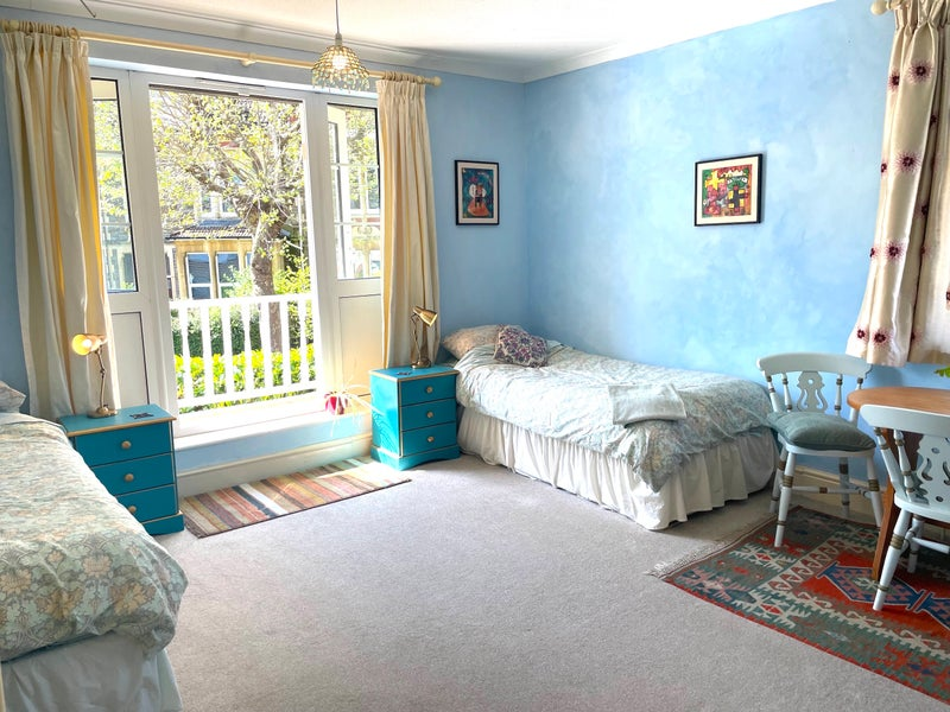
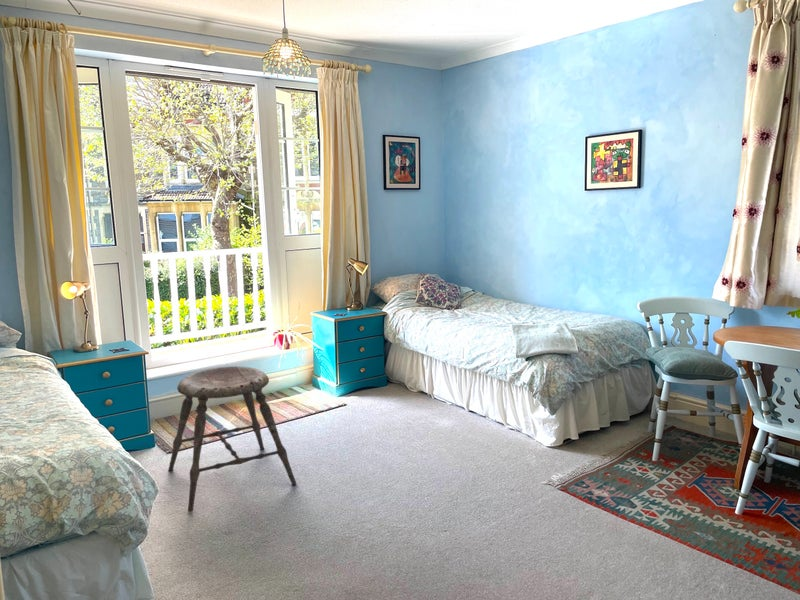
+ stool [167,365,297,513]
